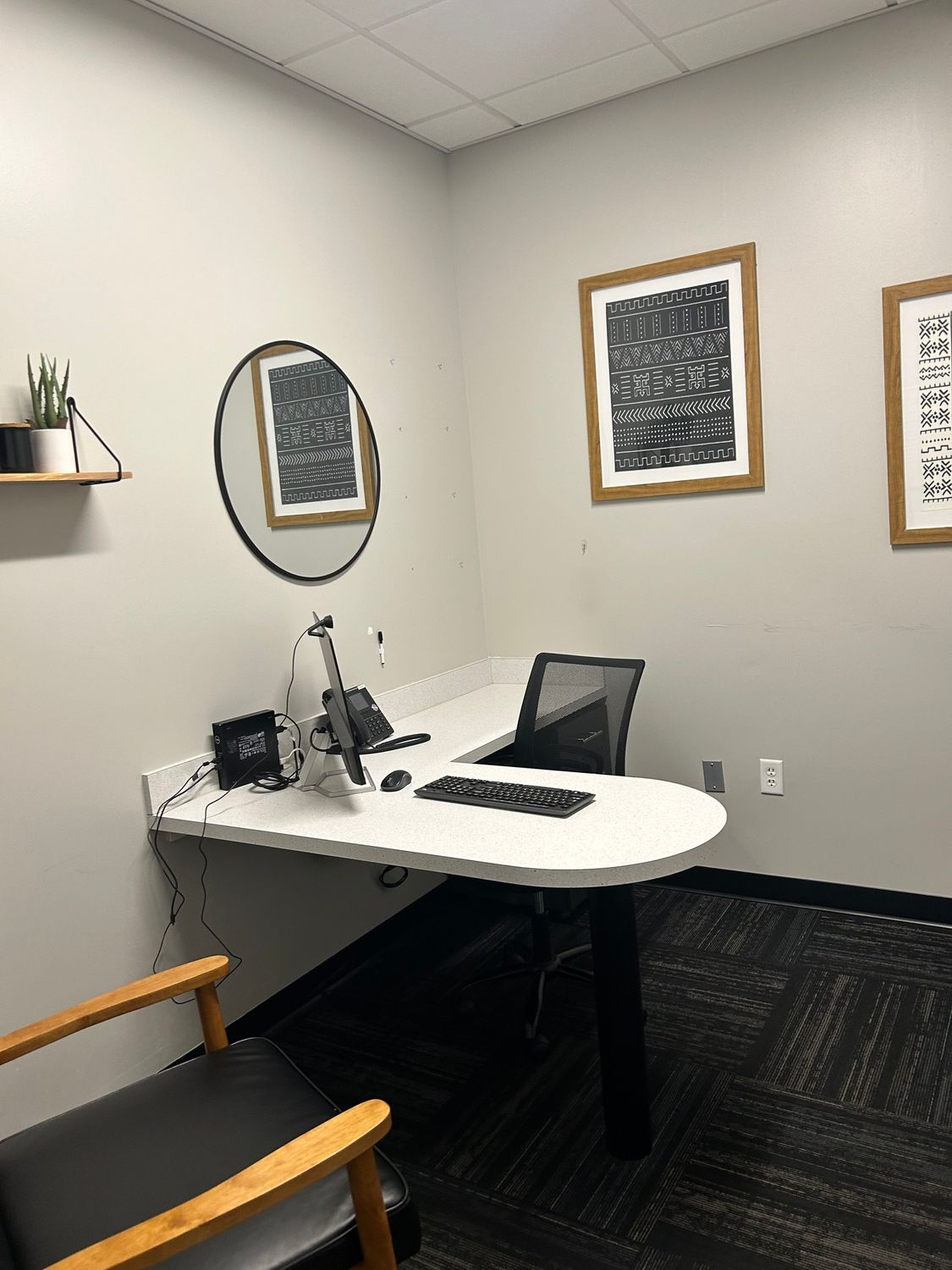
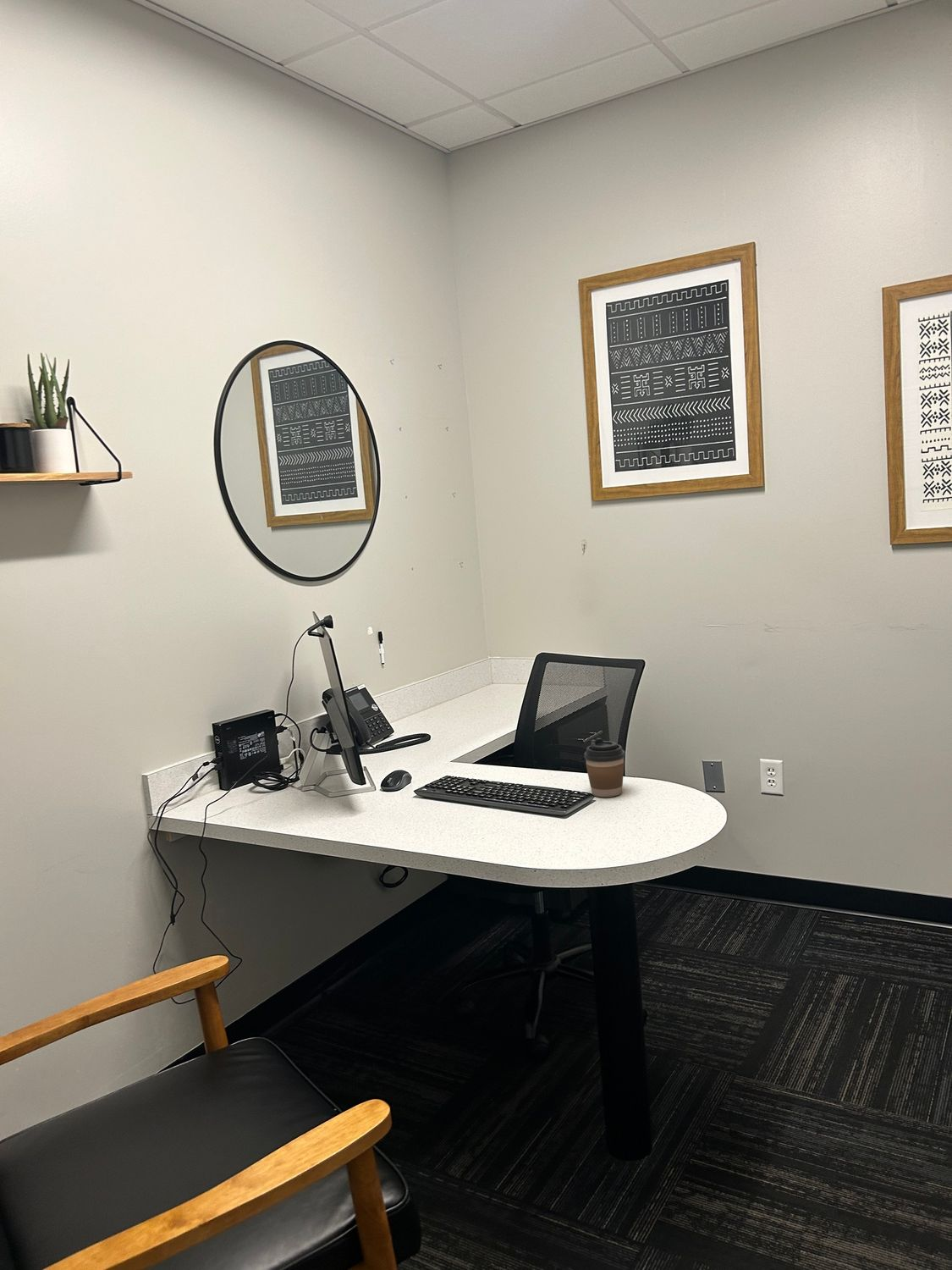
+ coffee cup [583,737,625,798]
